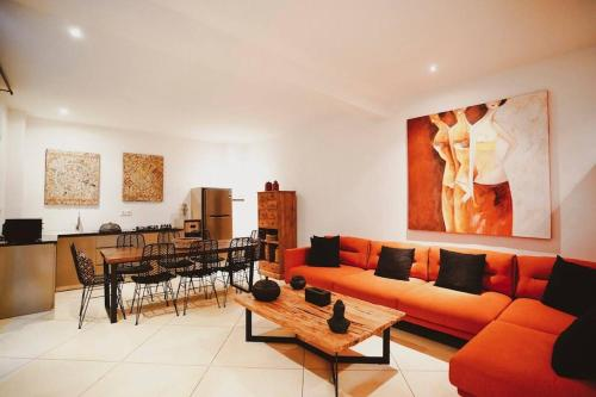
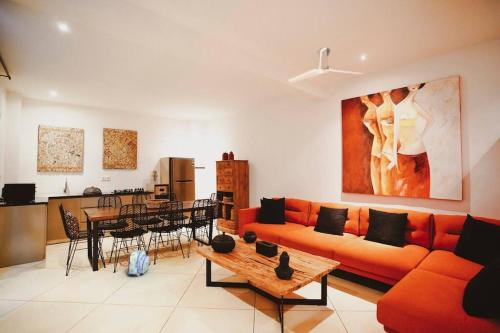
+ ceiling fan [287,47,364,84]
+ backpack [127,249,150,278]
